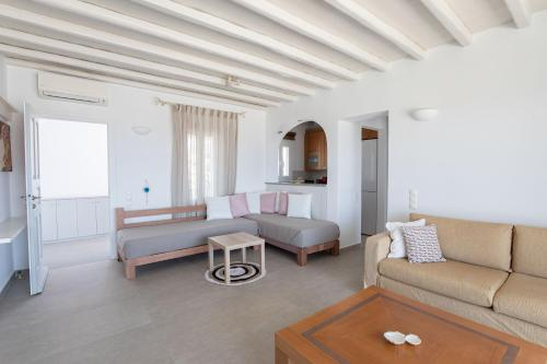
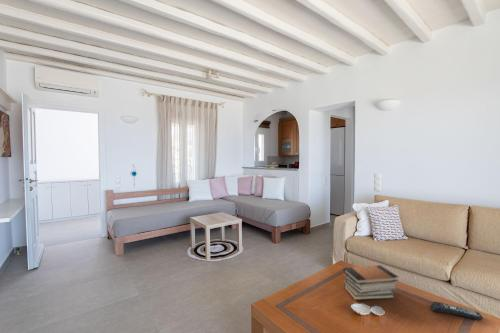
+ remote control [430,301,484,321]
+ book stack [342,264,399,301]
